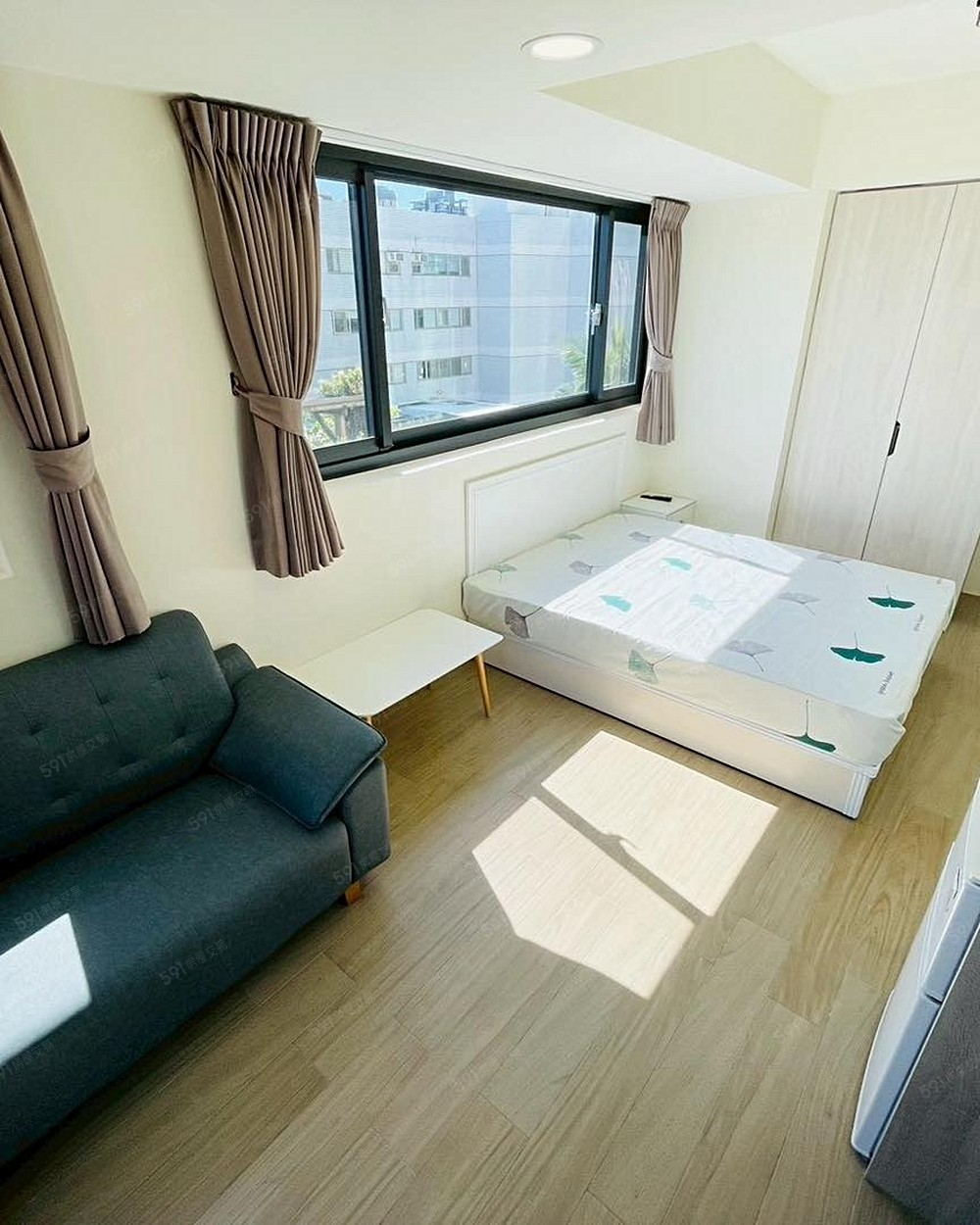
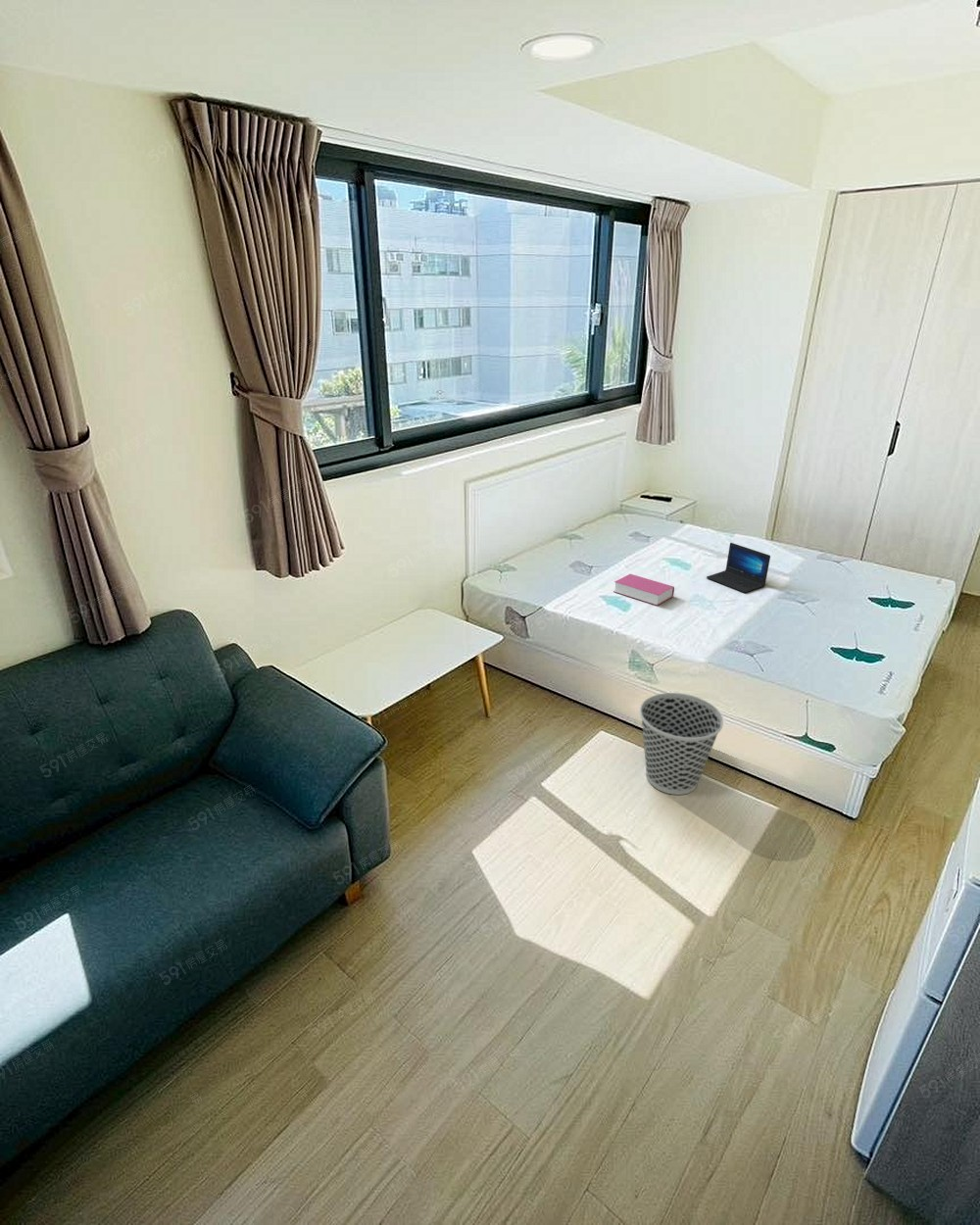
+ laptop [706,542,771,593]
+ wastebasket [639,692,724,796]
+ book [613,573,675,607]
